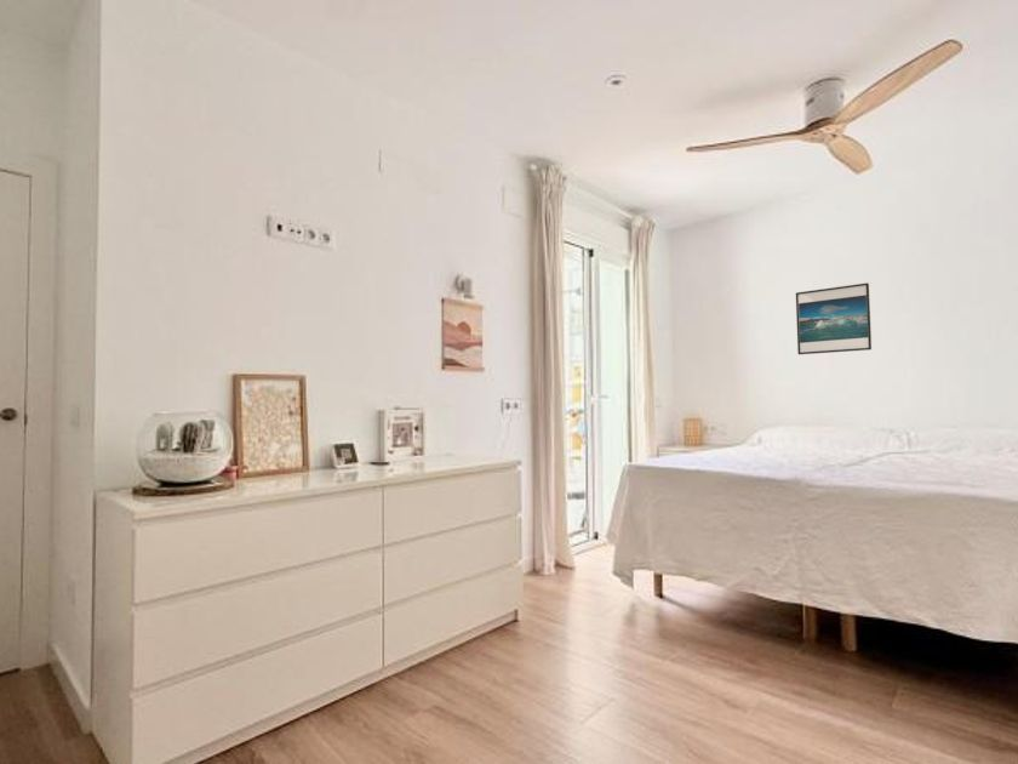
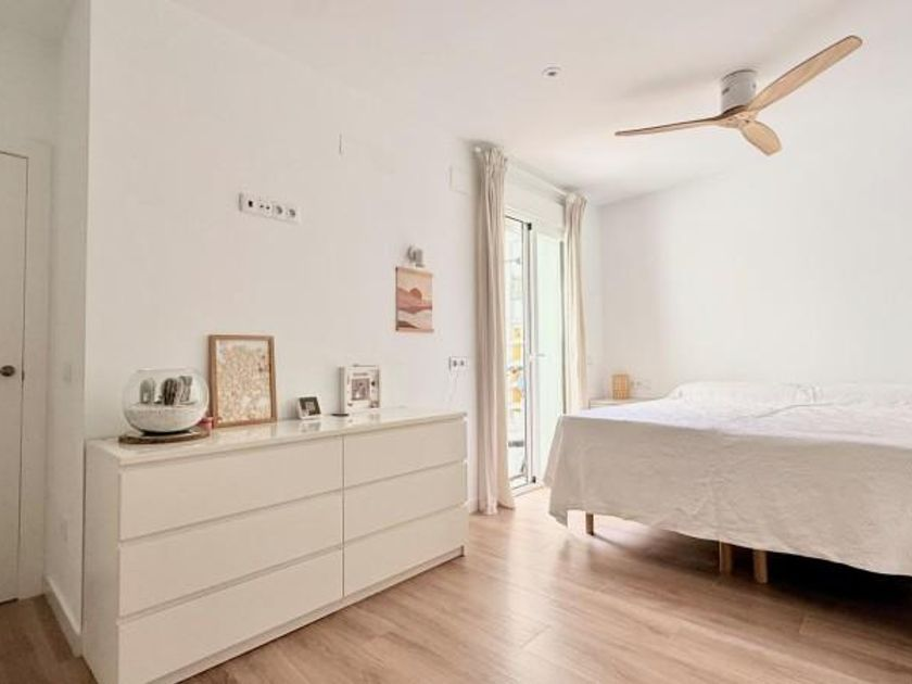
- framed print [795,281,873,355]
